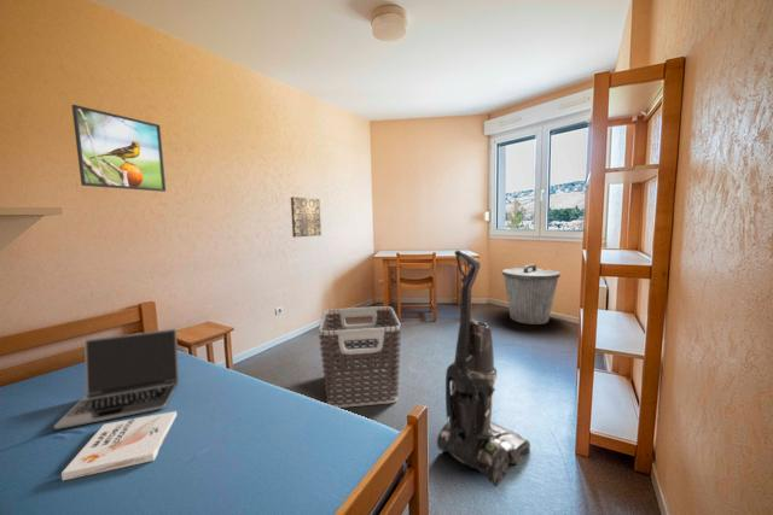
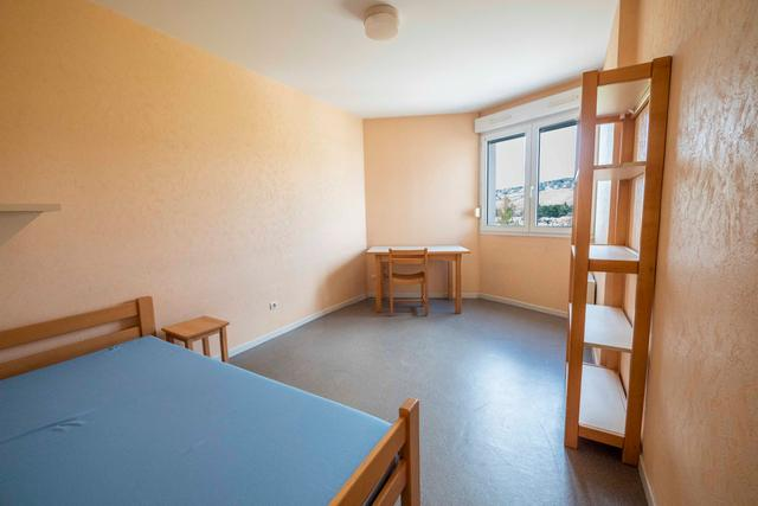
- book [60,410,178,481]
- trash can [501,263,562,326]
- vacuum cleaner [436,250,531,487]
- wall art [290,195,322,238]
- laptop [53,328,180,431]
- clothes hamper [318,305,402,409]
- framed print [70,104,167,193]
